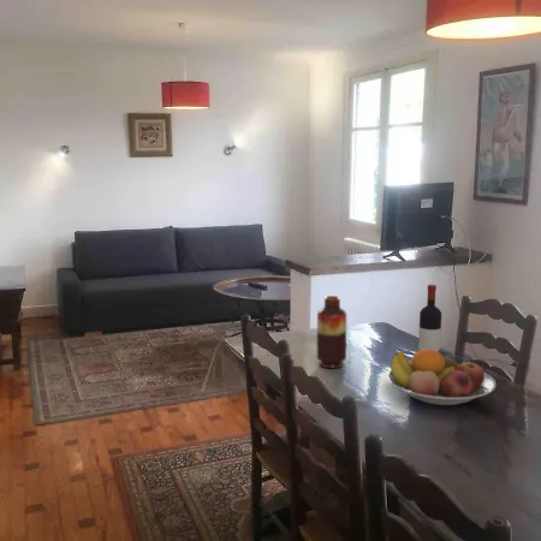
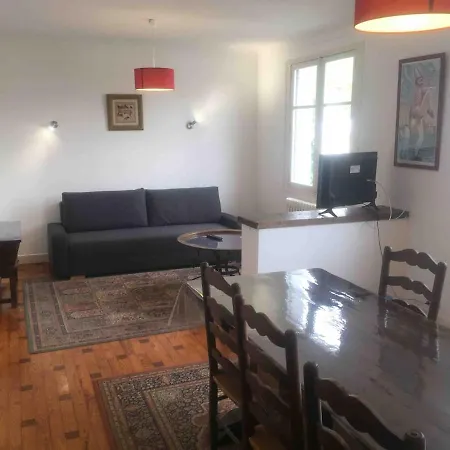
- fruit bowl [386,349,497,406]
- vase [316,295,347,369]
- wine bottle [417,284,442,353]
